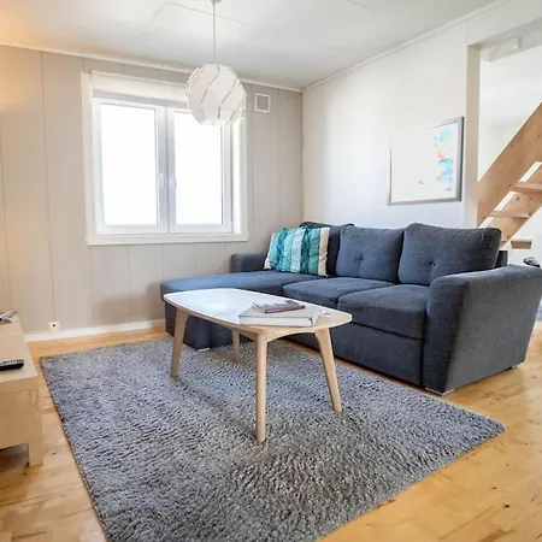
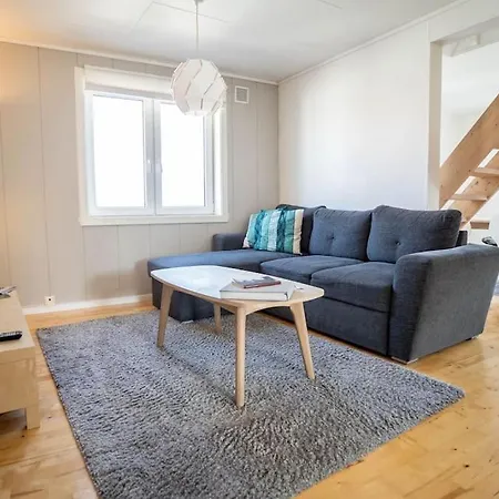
- wall art [385,114,466,207]
